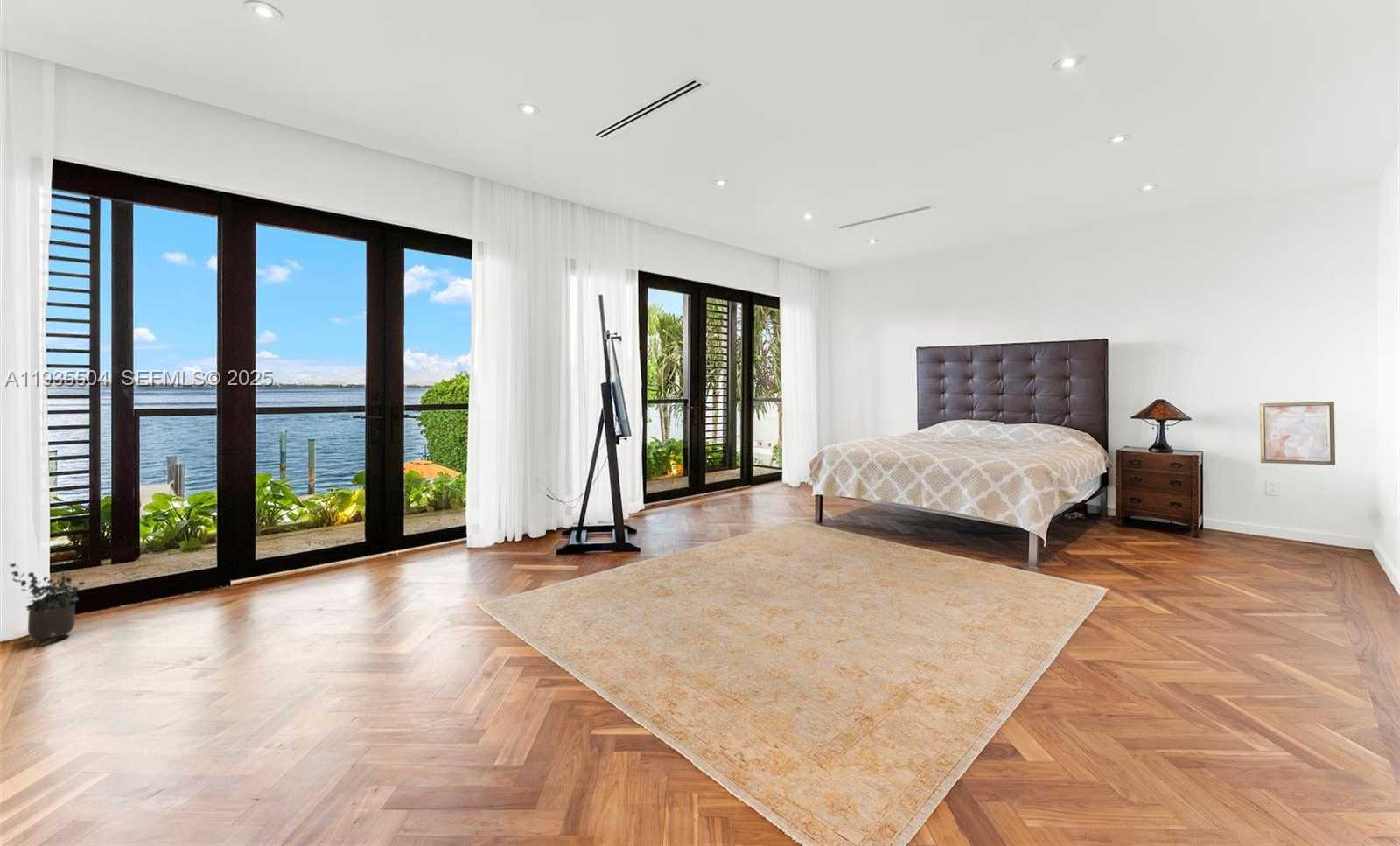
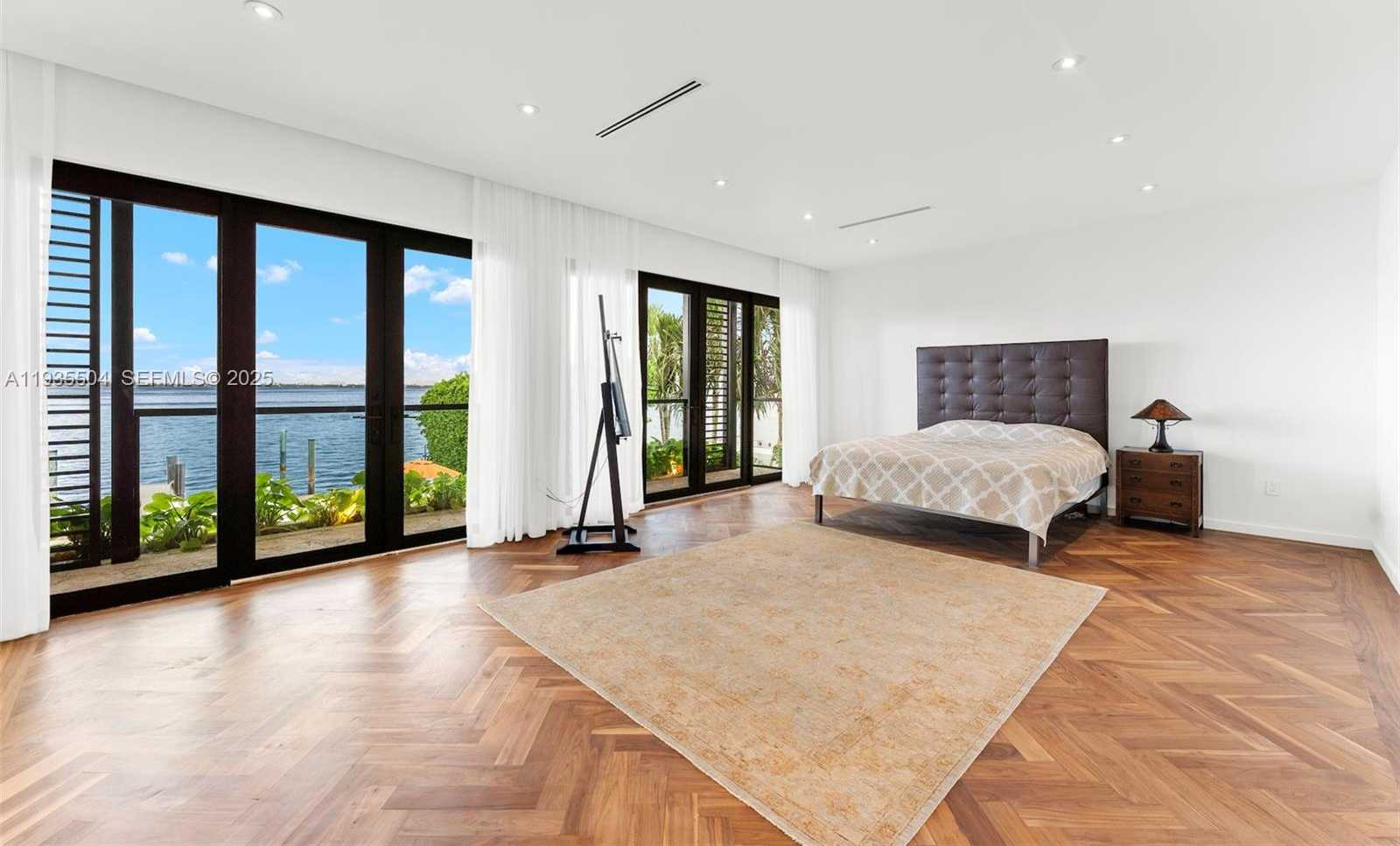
- wall art [1259,401,1336,465]
- potted plant [9,563,87,642]
